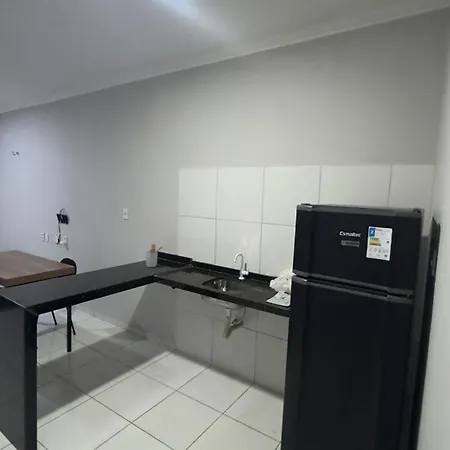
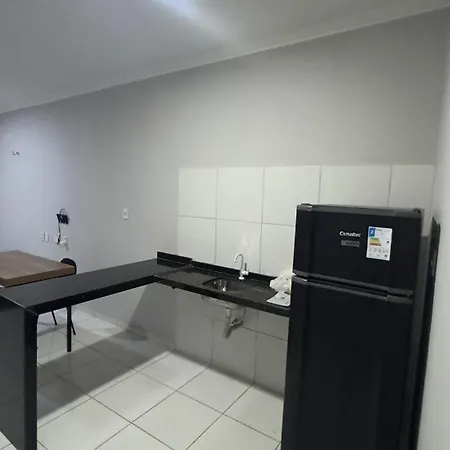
- utensil holder [145,243,164,268]
